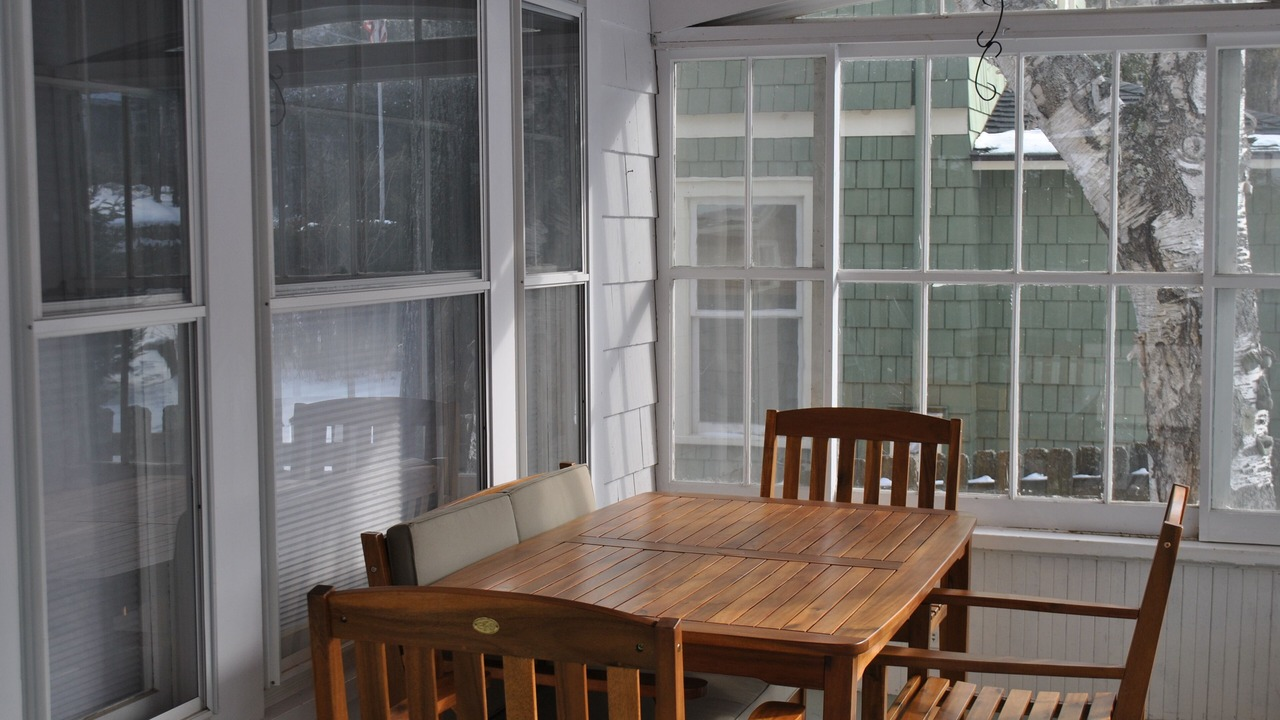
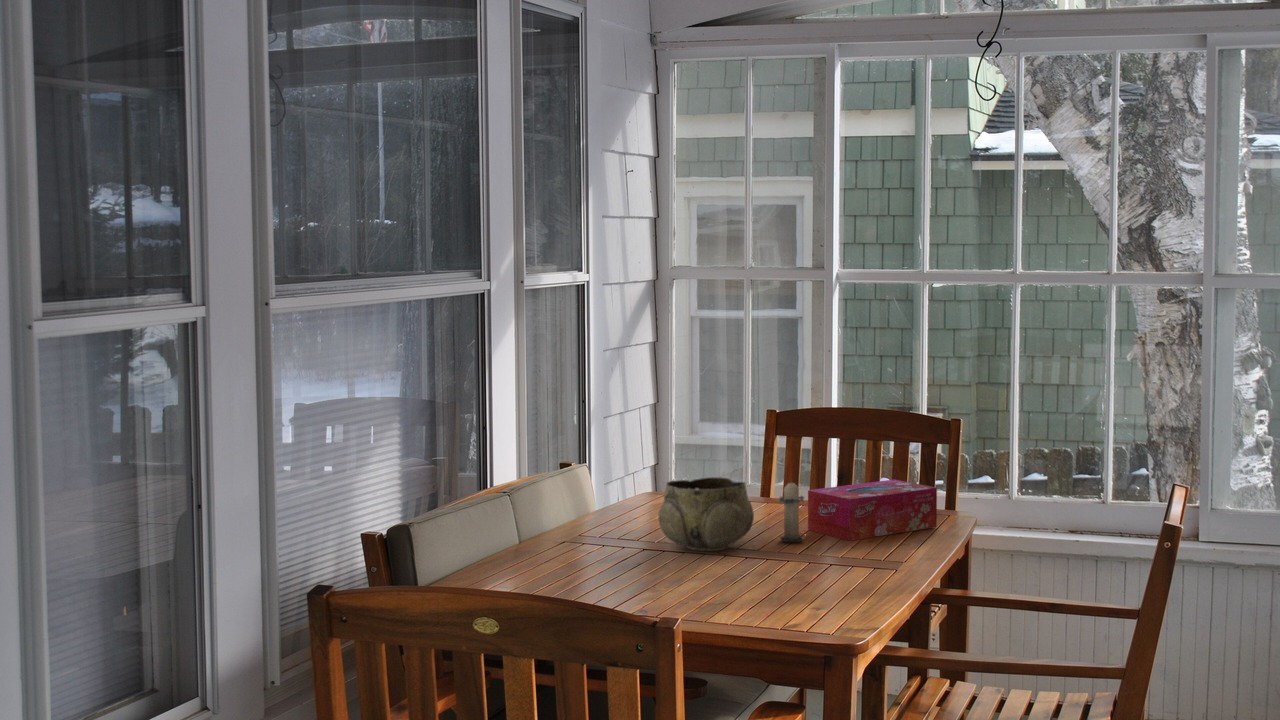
+ decorative bowl [658,476,755,552]
+ tissue box [807,479,938,542]
+ candle [778,477,806,543]
